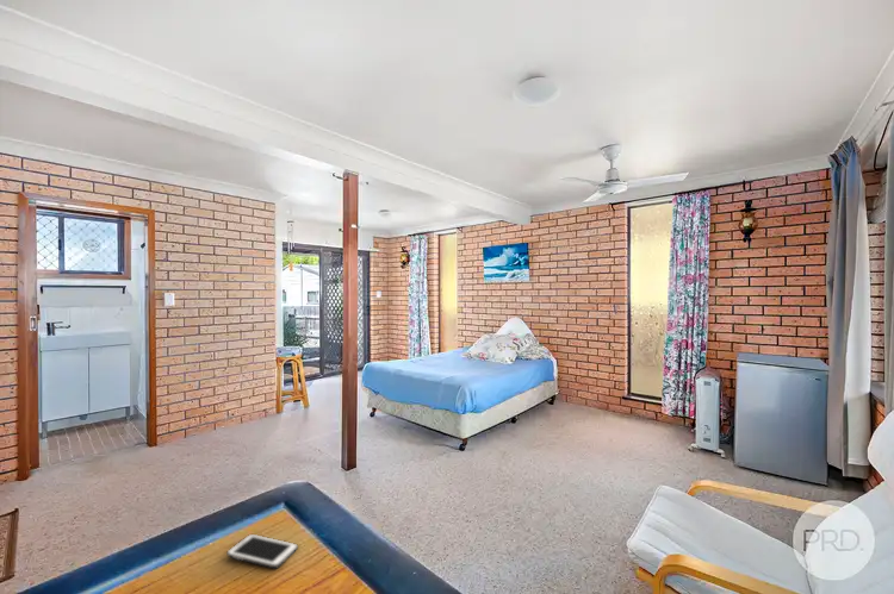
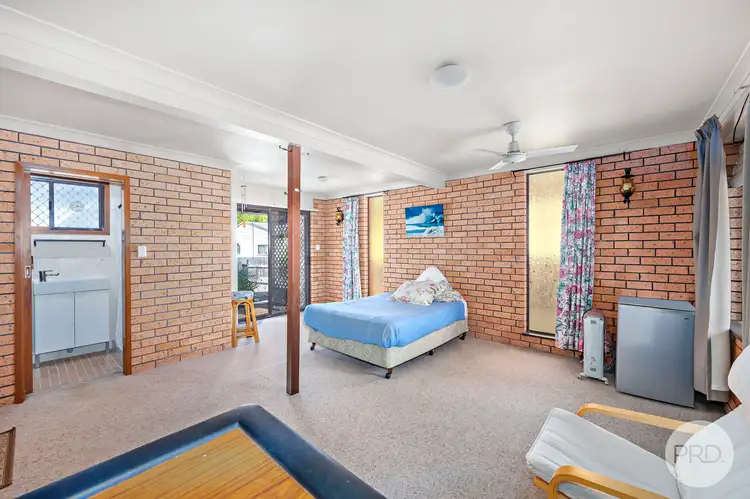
- cell phone [225,533,299,569]
